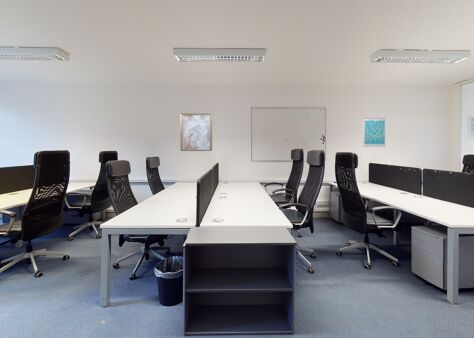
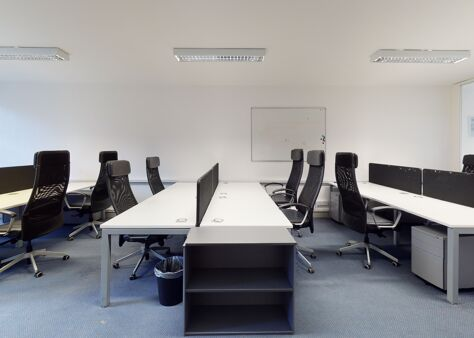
- wall art [362,117,387,148]
- wall art [179,112,213,152]
